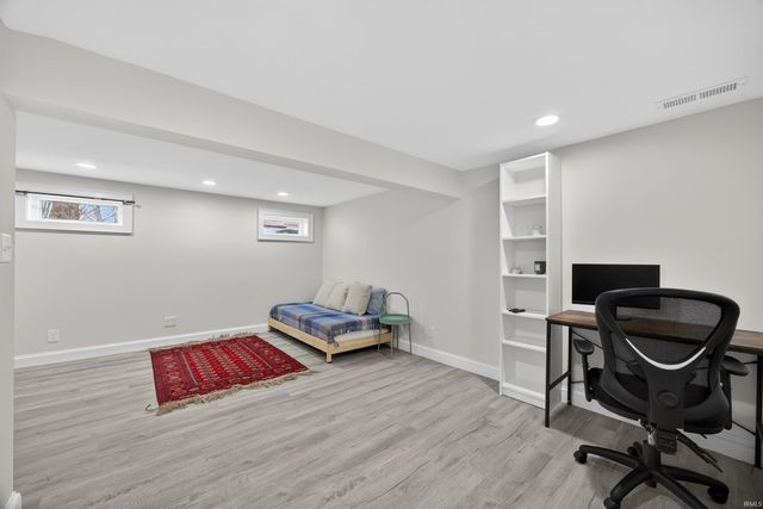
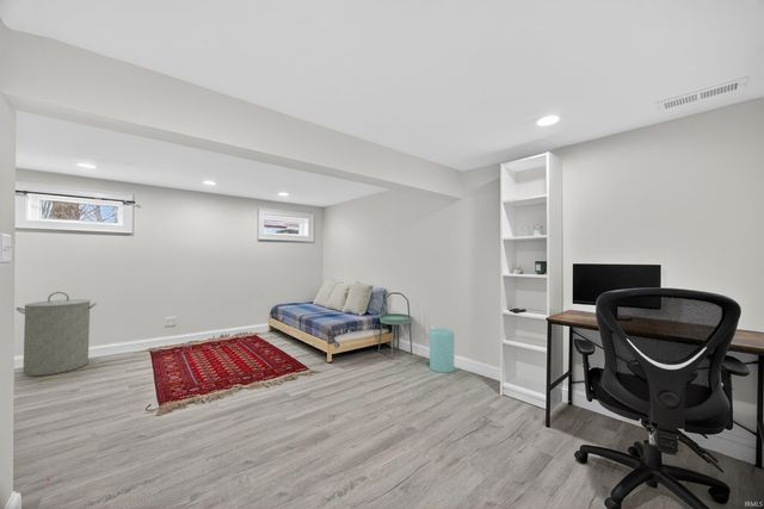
+ trash can [426,328,455,373]
+ laundry hamper [16,291,98,377]
